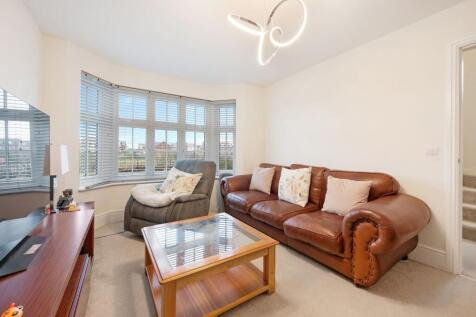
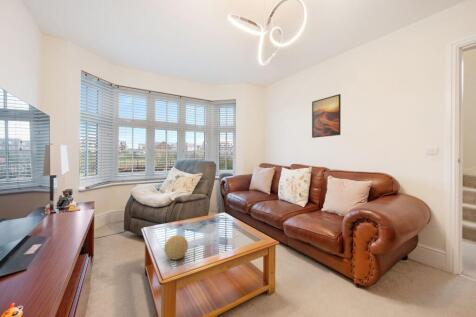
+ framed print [311,93,342,139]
+ decorative ball [163,234,189,261]
